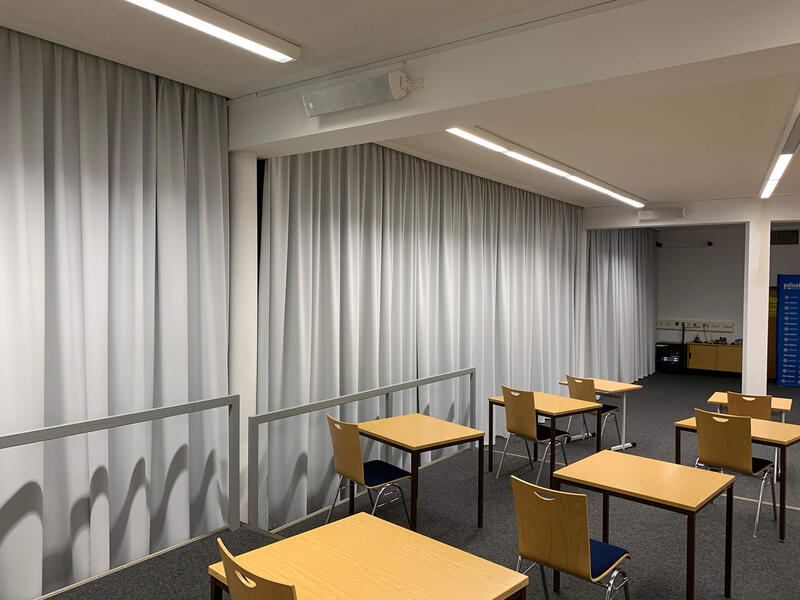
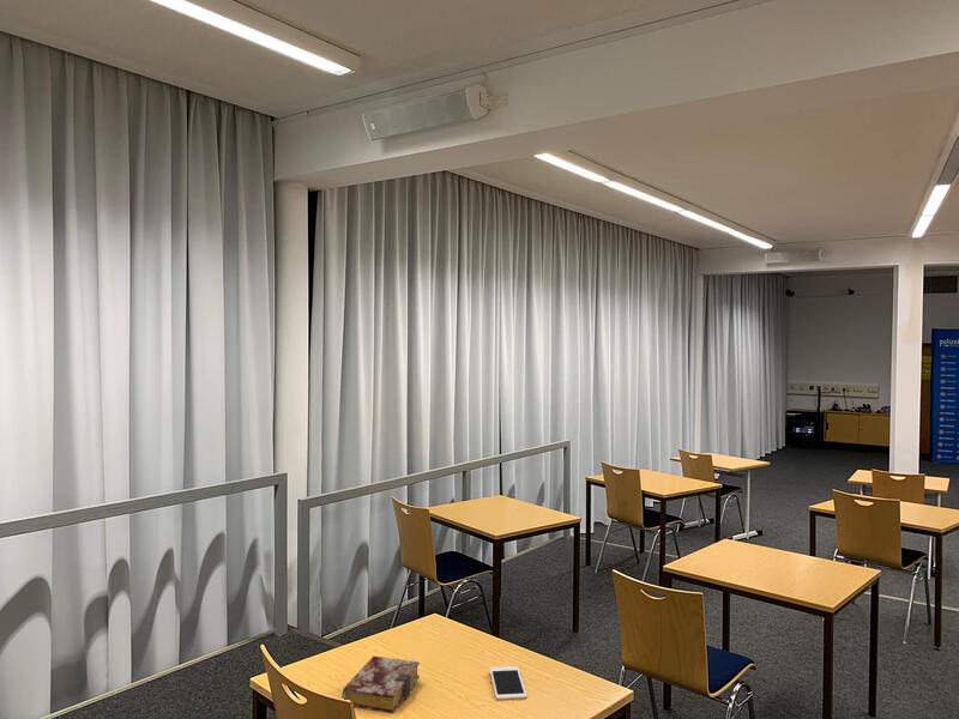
+ cell phone [489,665,527,701]
+ book [340,654,421,714]
